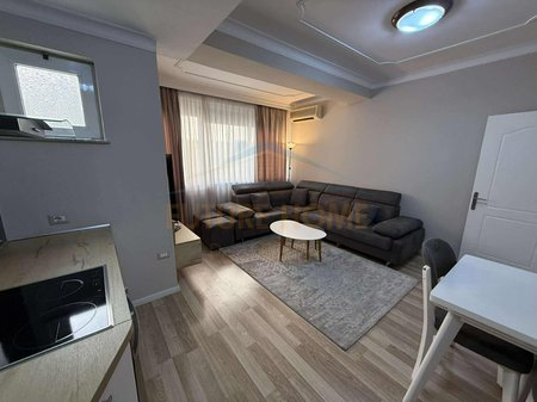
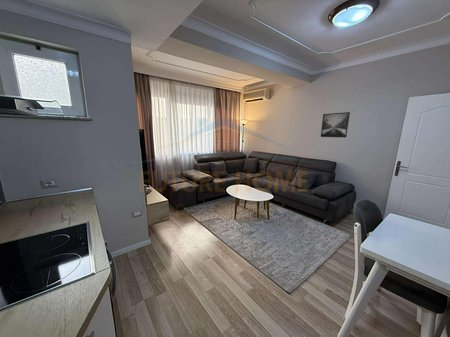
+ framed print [320,111,351,138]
